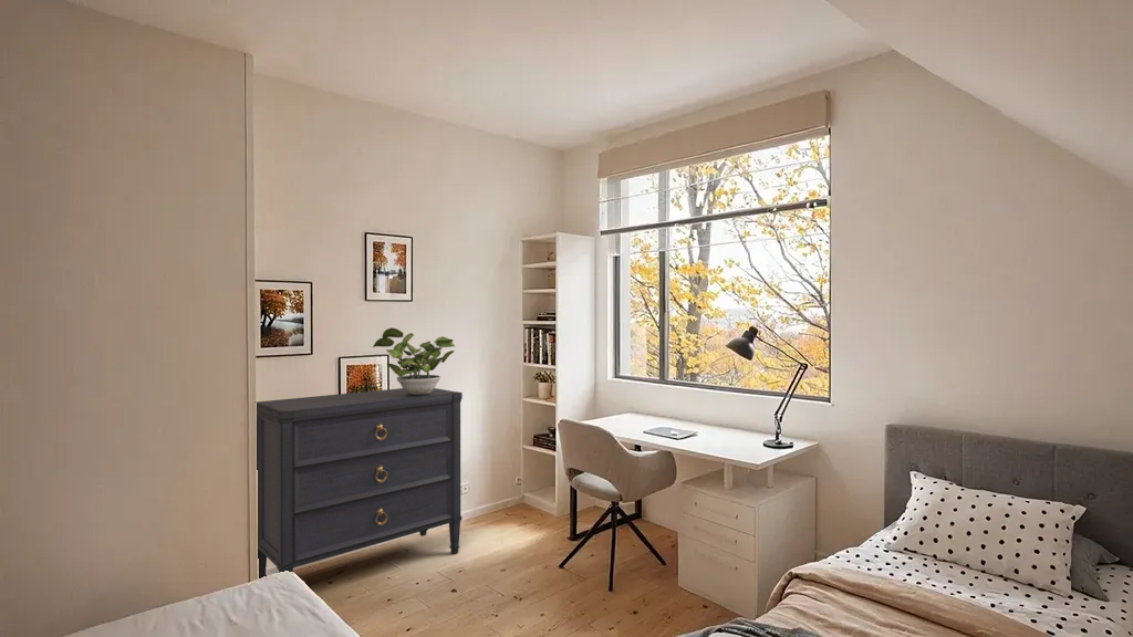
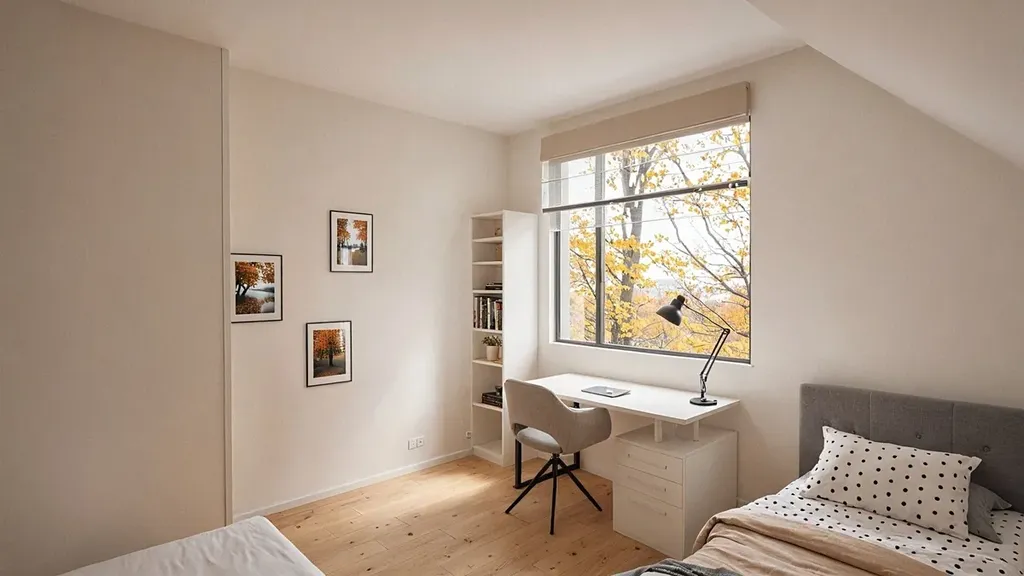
- dresser [256,387,464,578]
- potted plant [372,327,456,395]
